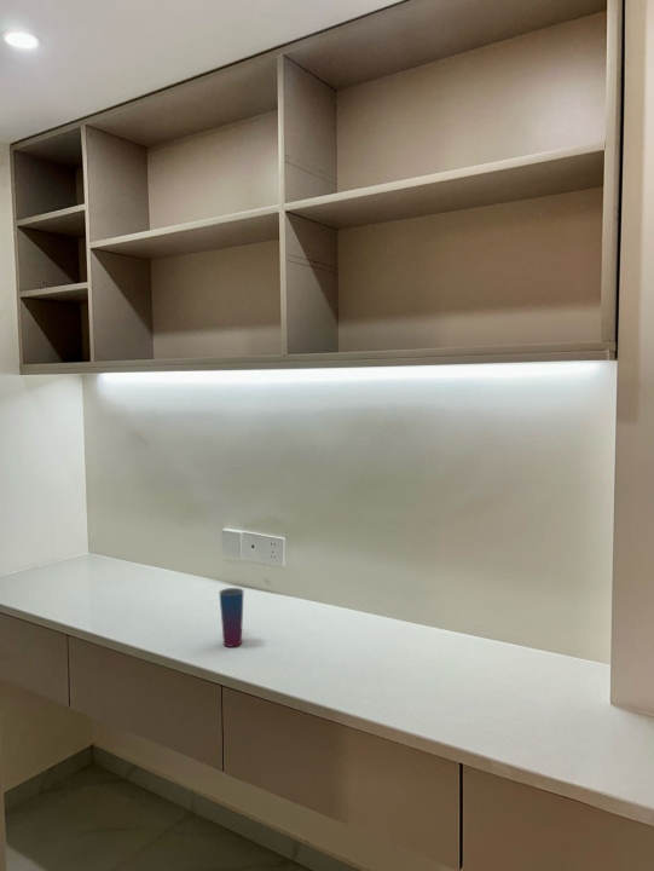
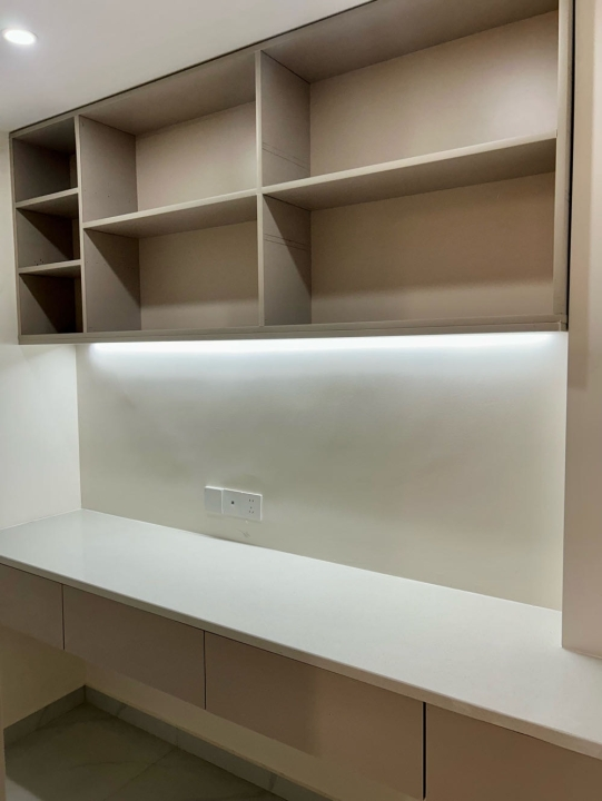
- cup [218,587,245,648]
